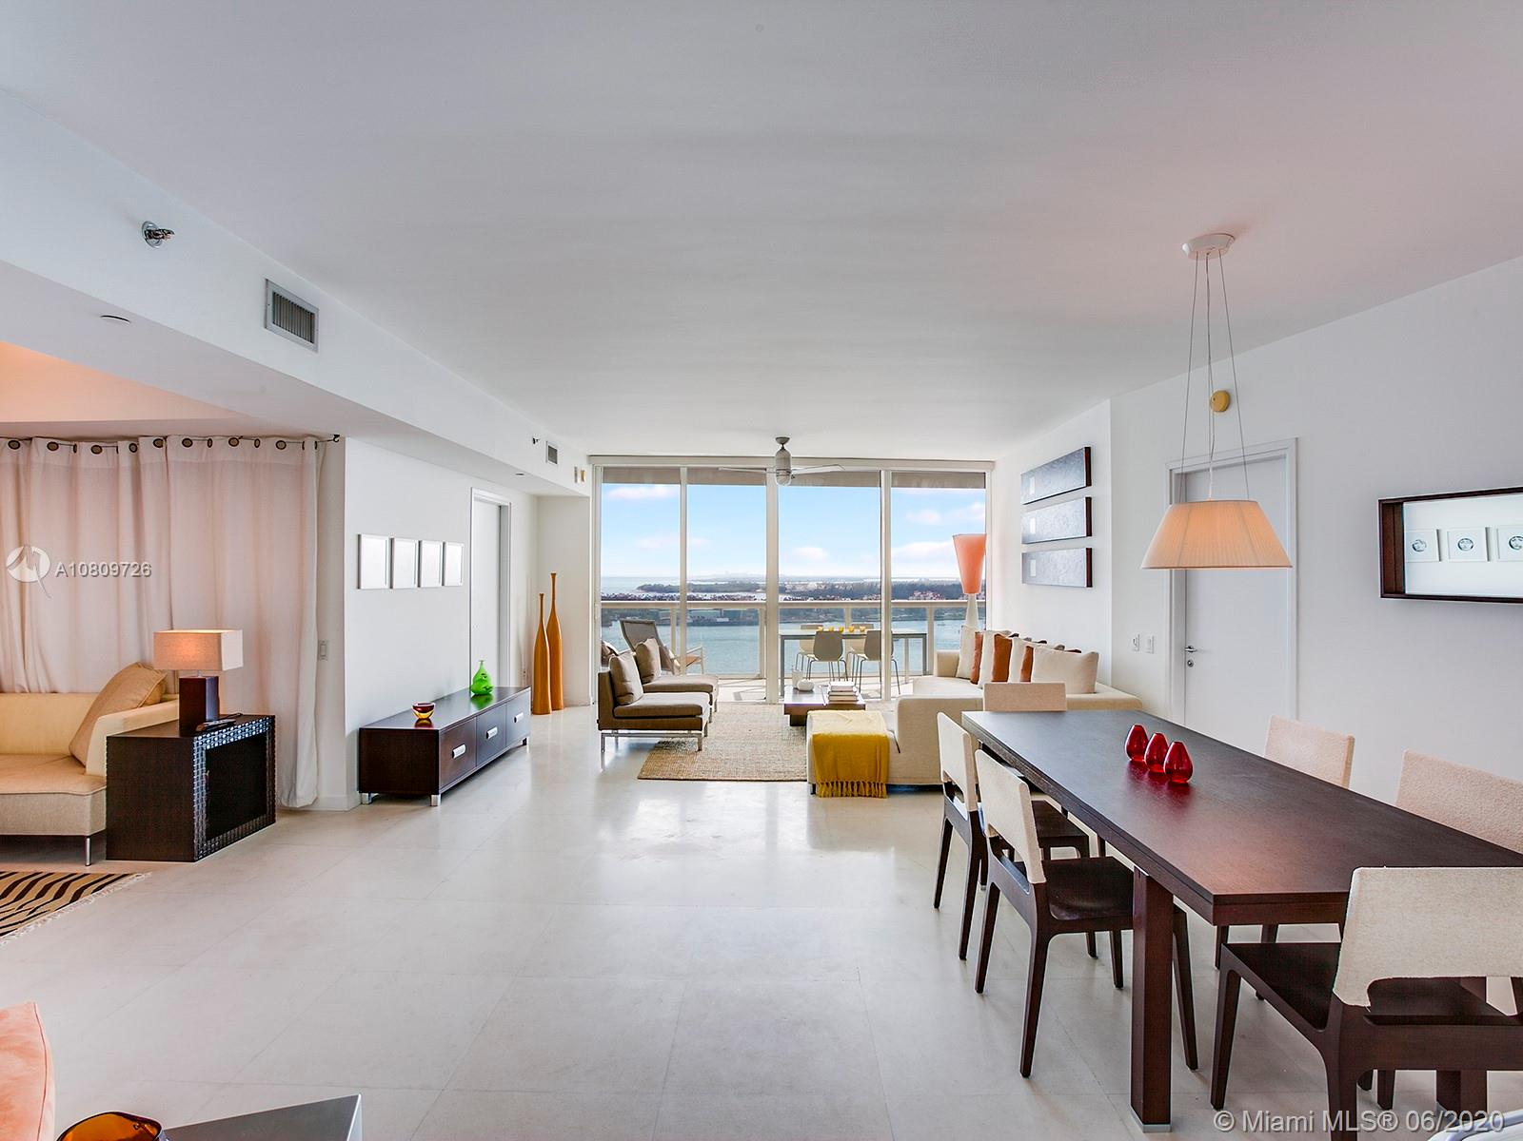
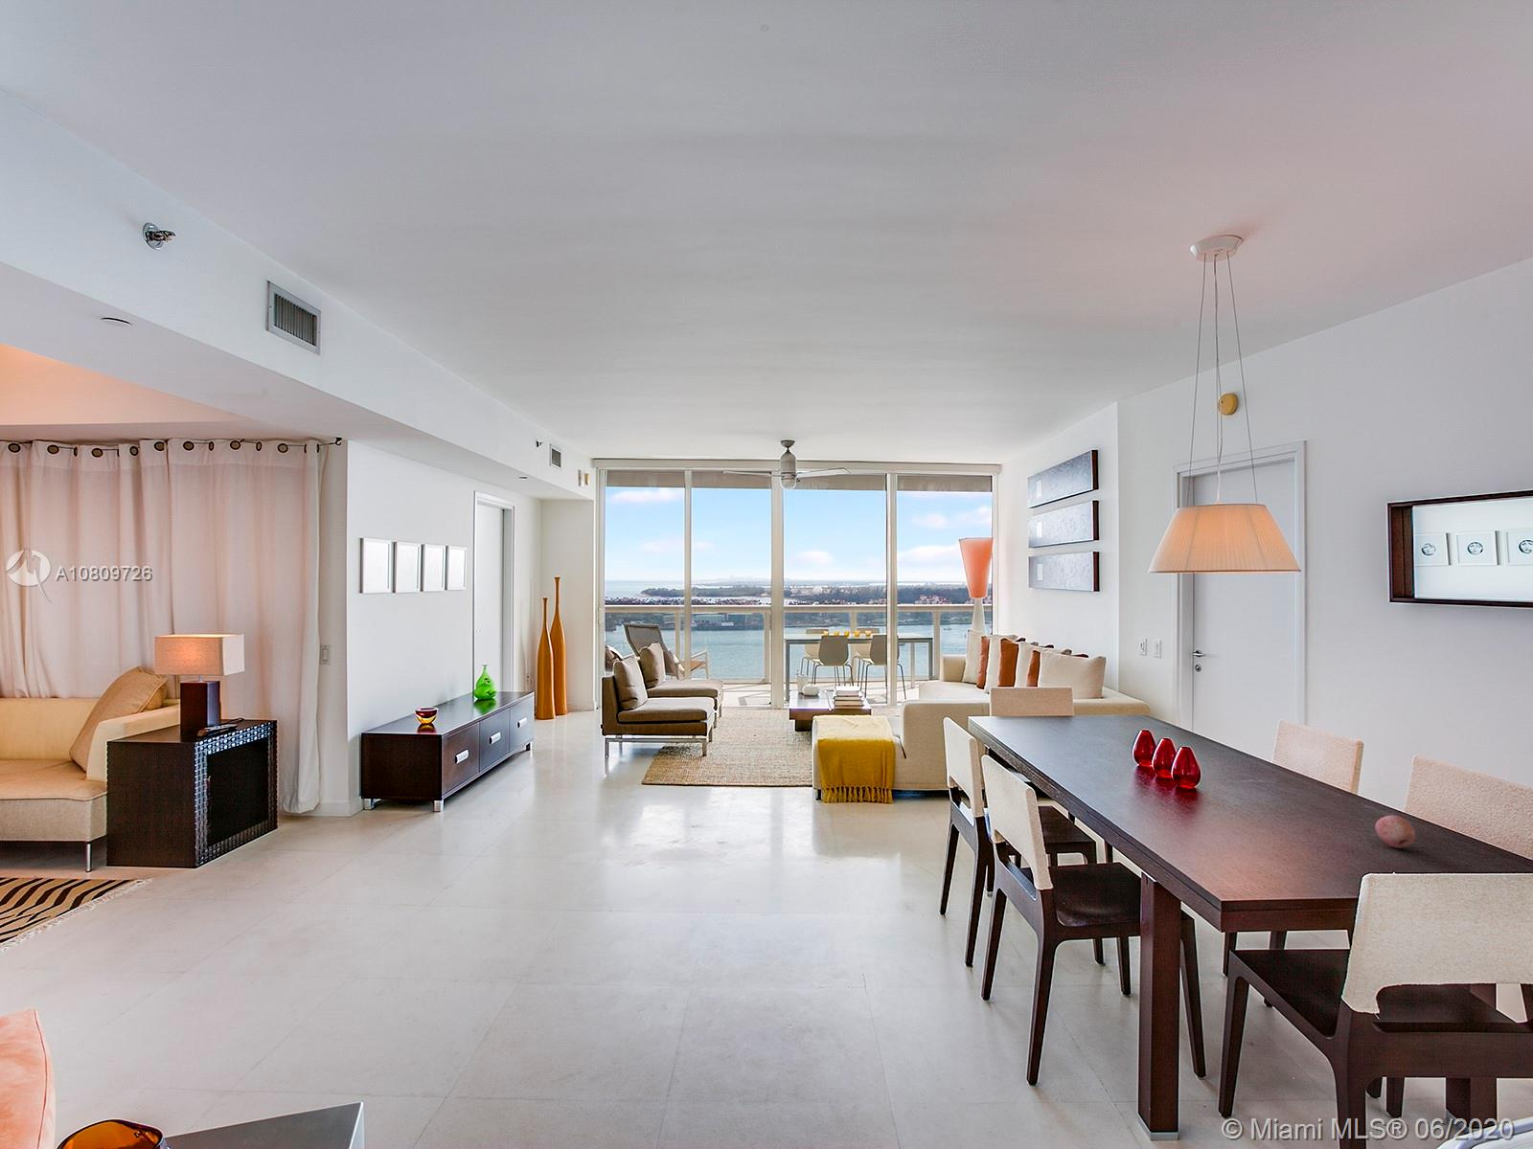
+ fruit [1375,813,1416,850]
